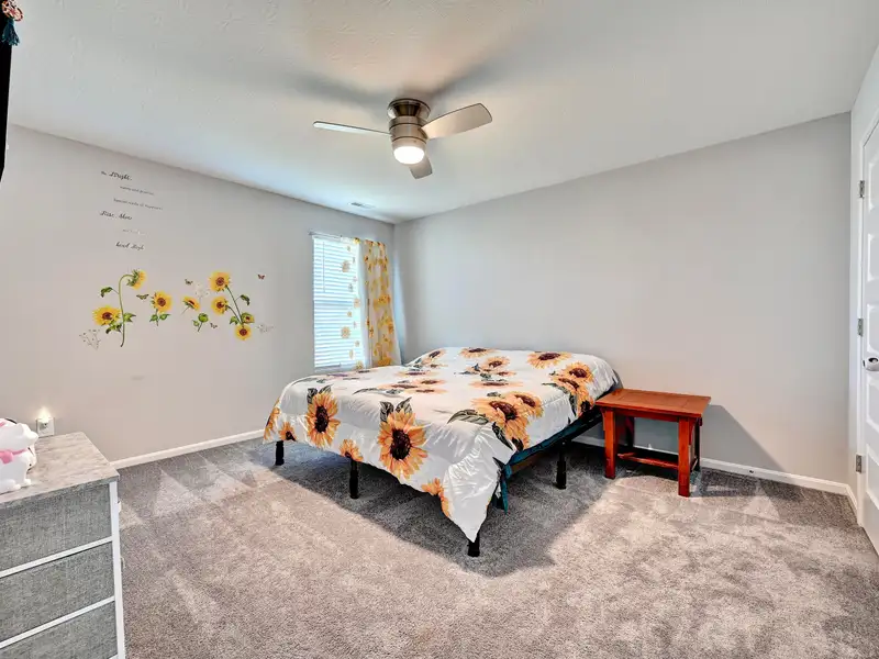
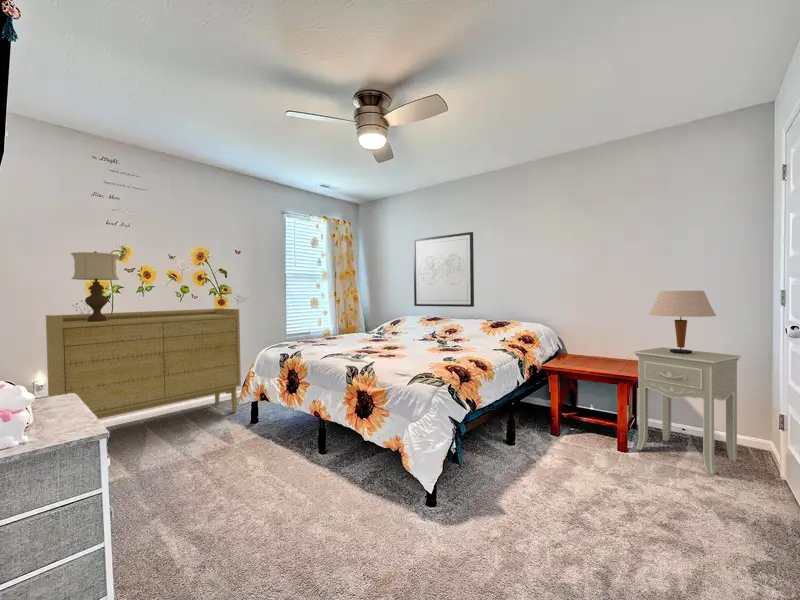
+ sideboard [45,308,242,420]
+ nightstand [632,346,742,476]
+ table lamp [648,290,717,354]
+ table lamp [70,251,120,322]
+ wall art [412,231,475,308]
